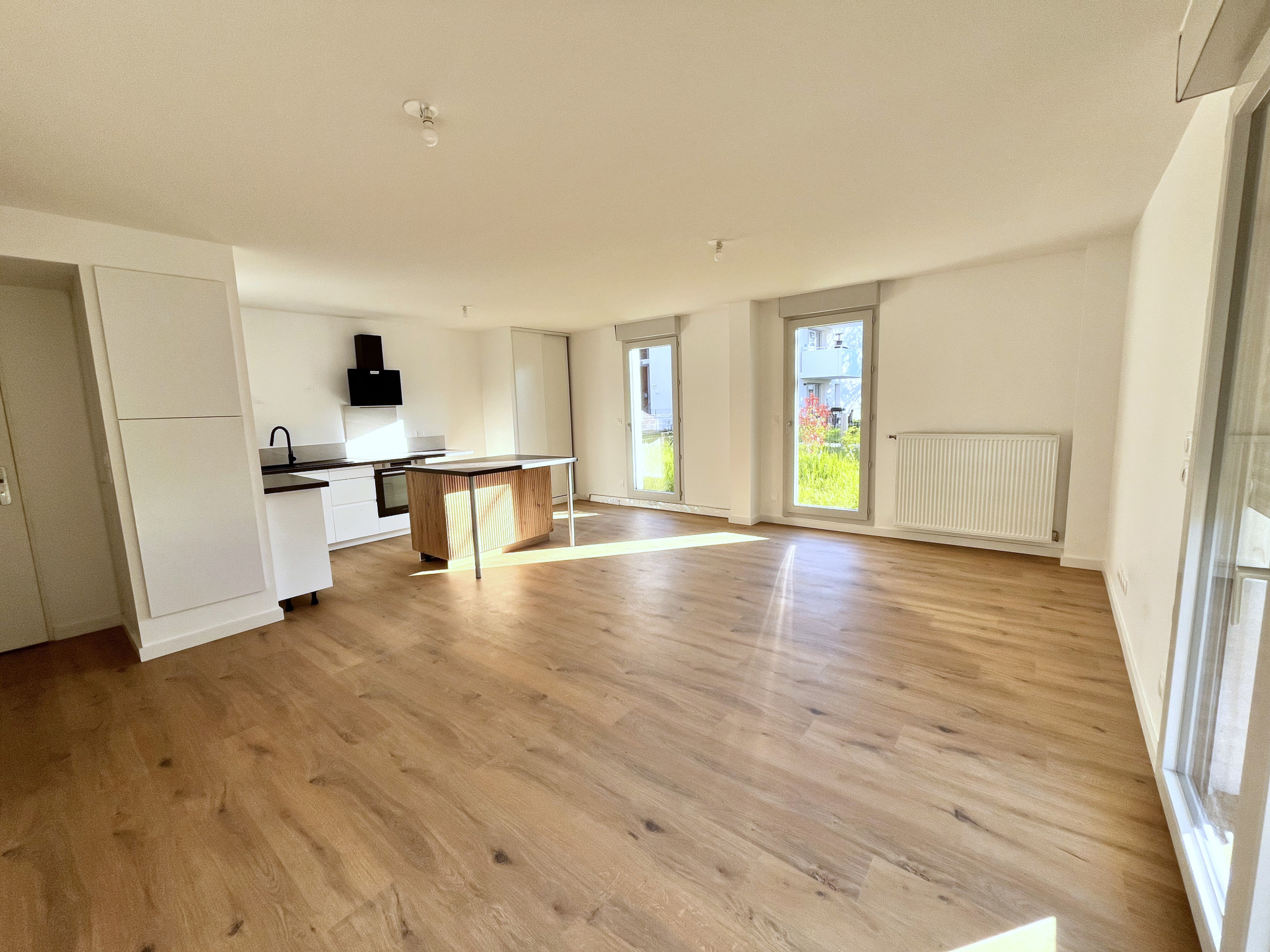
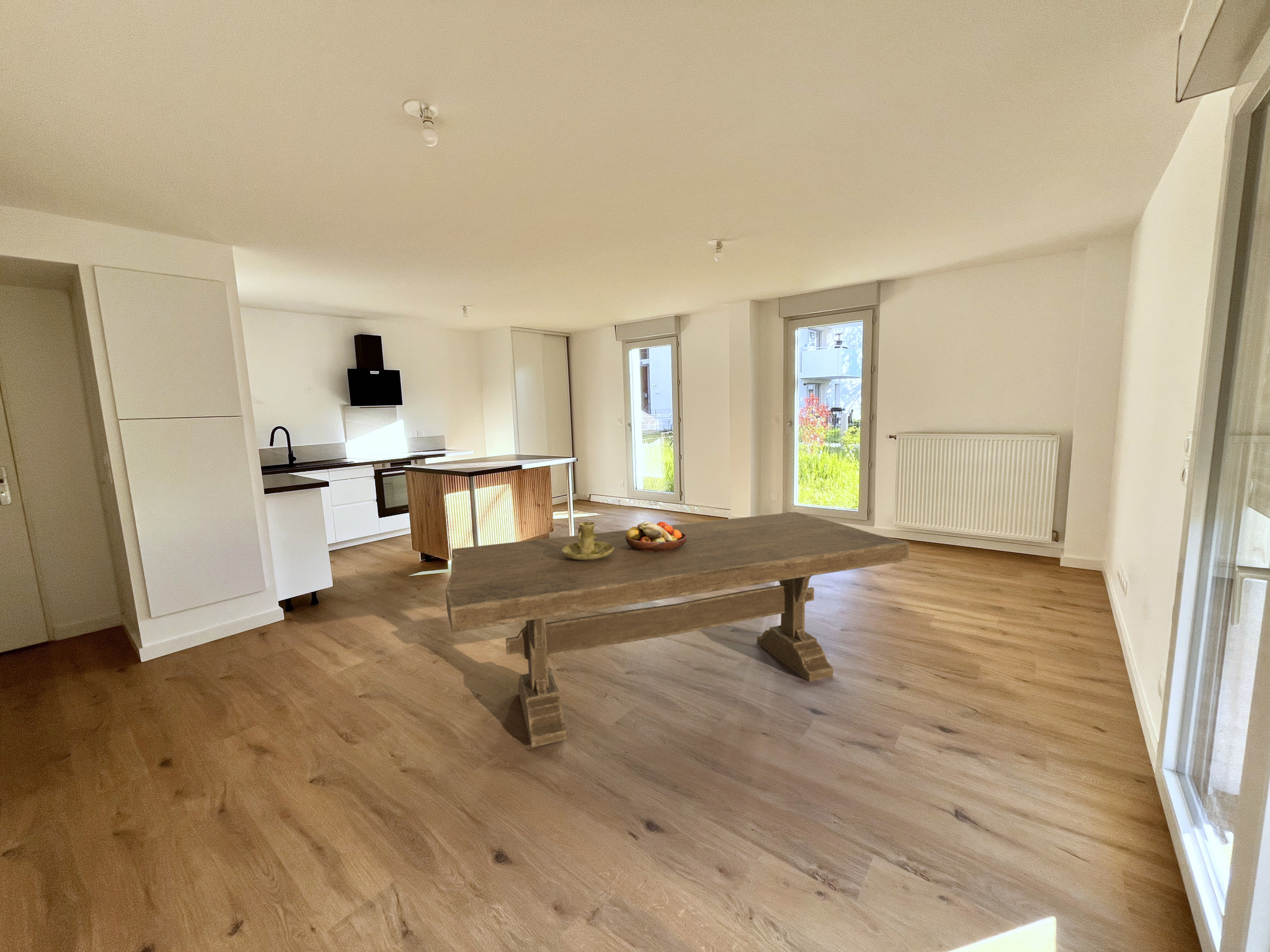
+ candle holder [562,521,614,560]
+ fruit bowl [626,521,687,552]
+ dining table [445,511,910,748]
